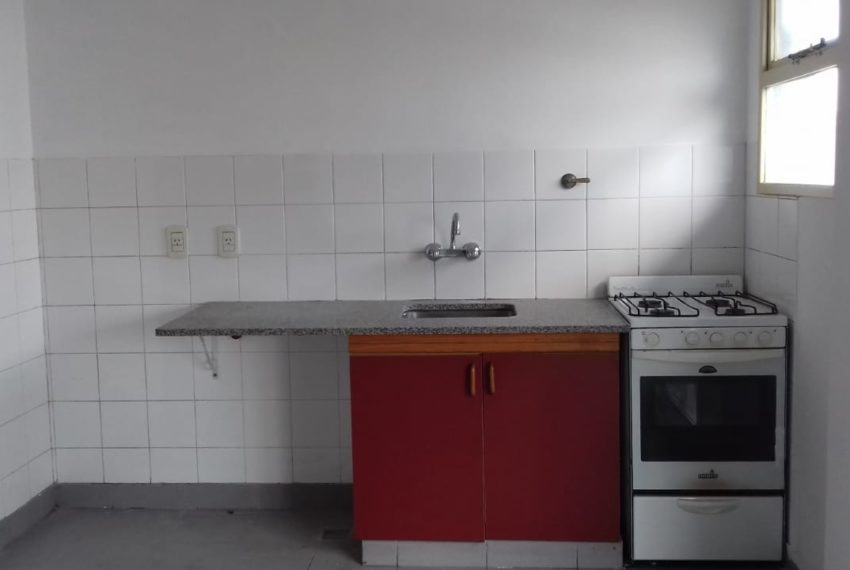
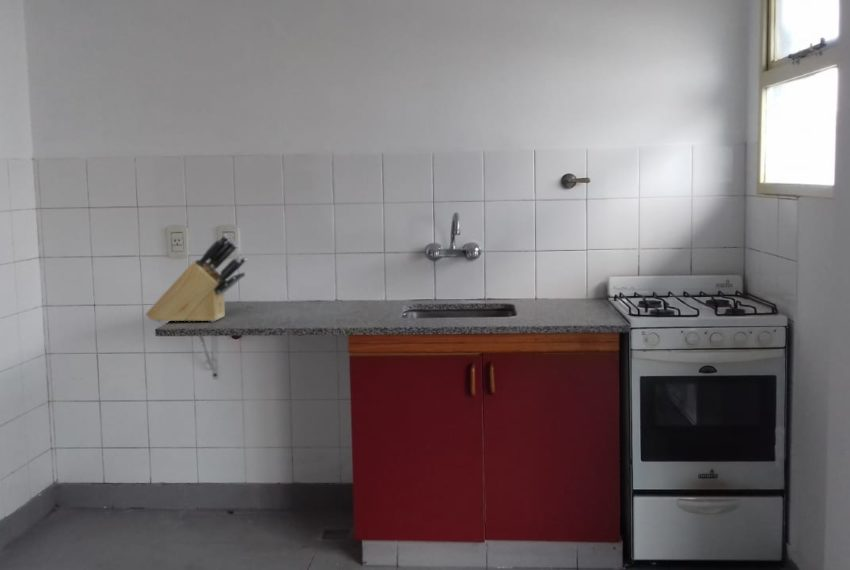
+ knife block [145,233,248,323]
